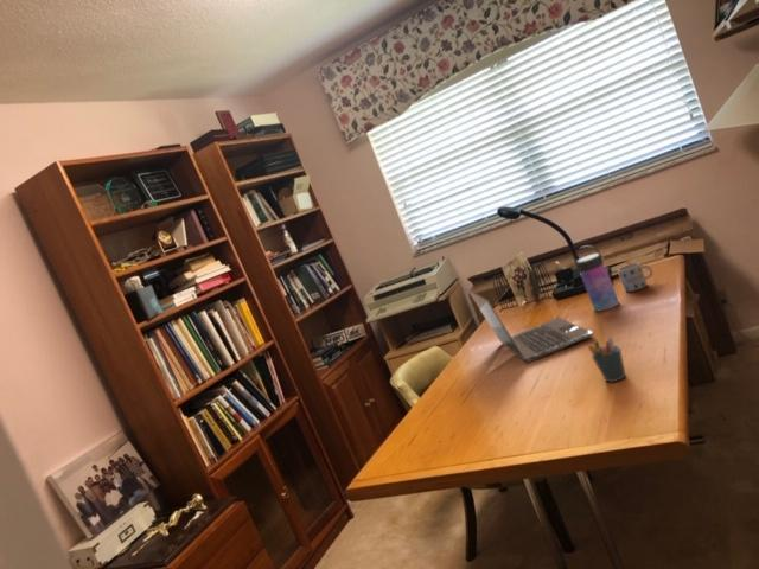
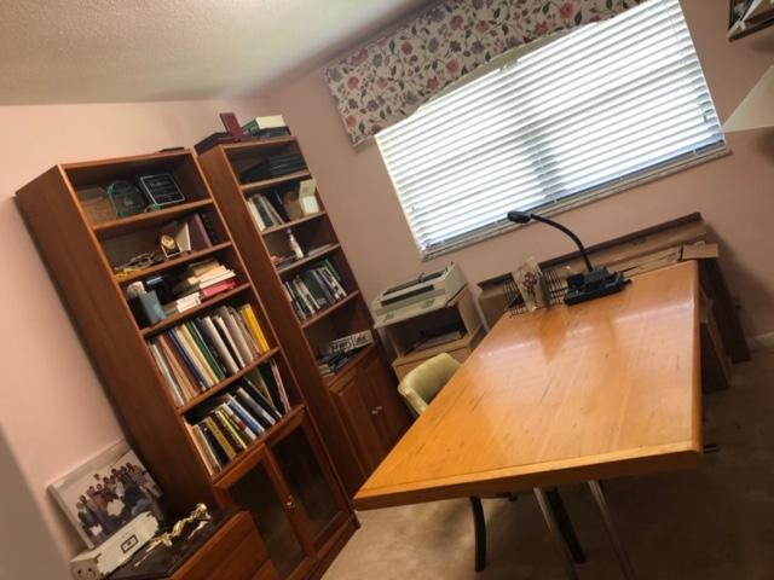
- mug [617,262,653,293]
- laptop [468,289,594,363]
- pen holder [586,334,627,383]
- water bottle [574,244,620,313]
